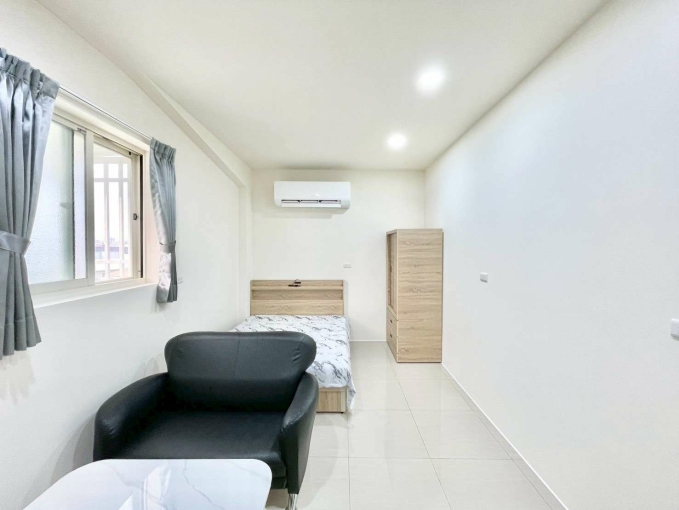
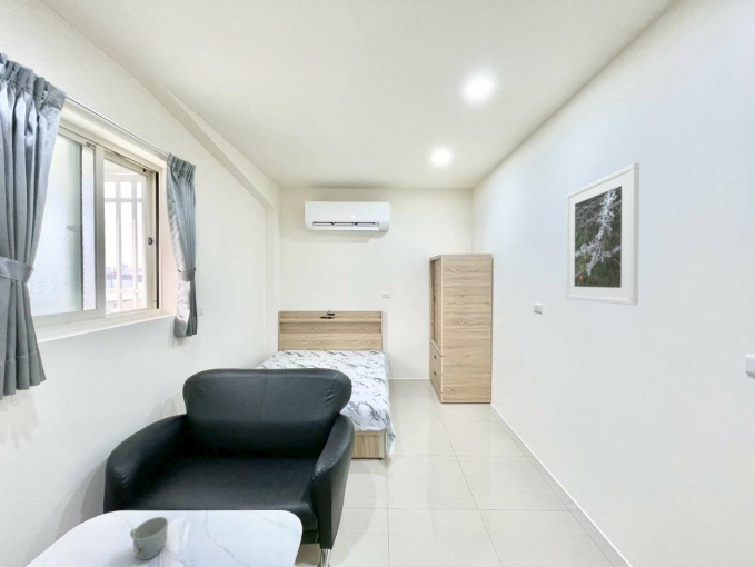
+ mug [129,516,169,560]
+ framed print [565,162,640,306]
